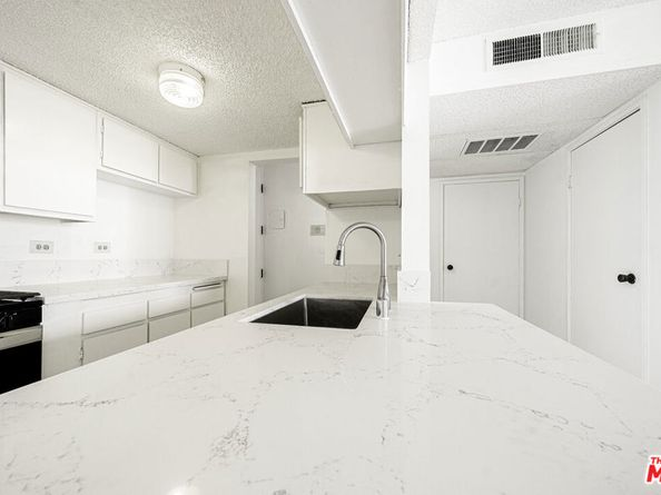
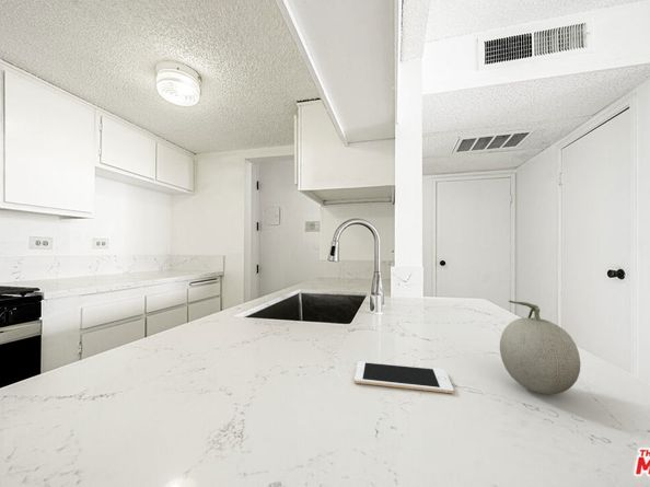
+ fruit [499,299,582,395]
+ cell phone [353,360,455,394]
